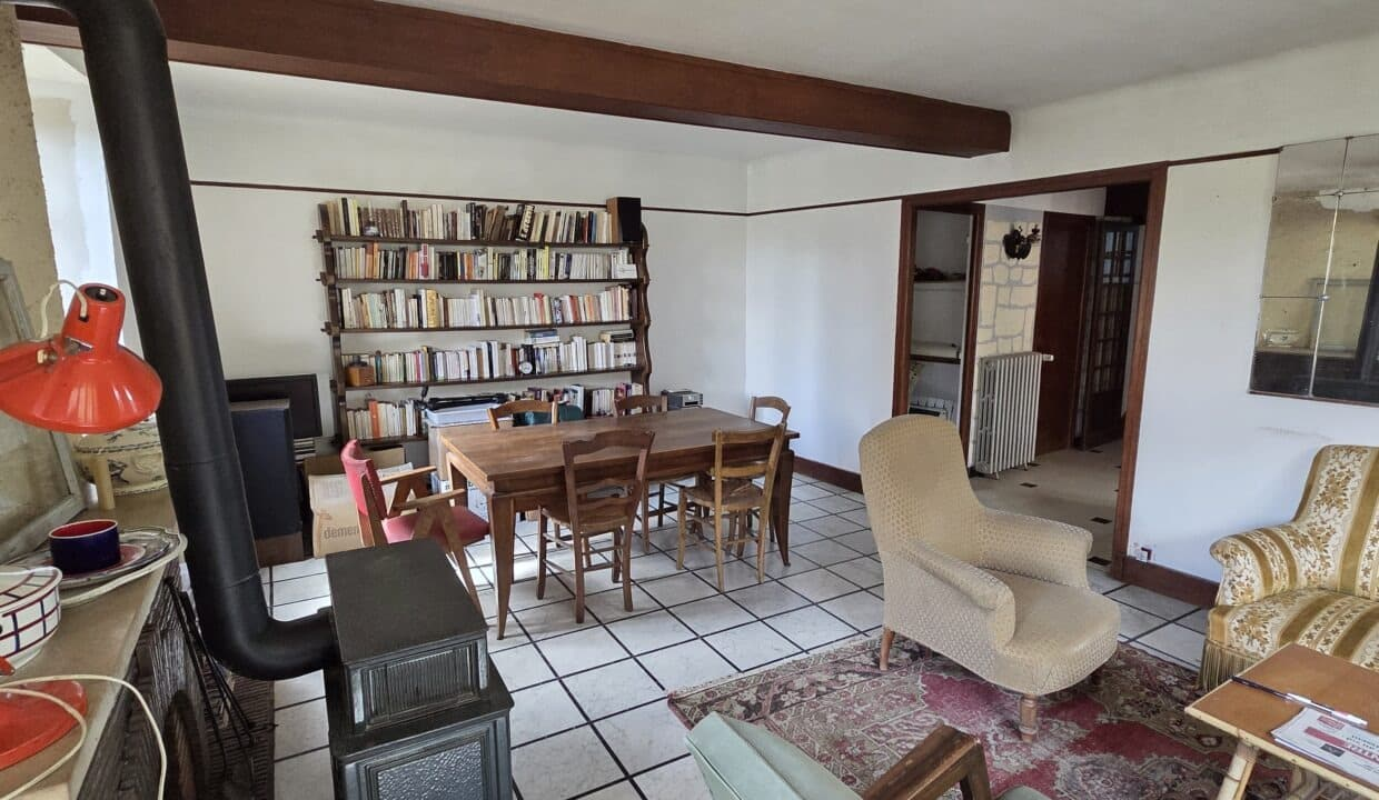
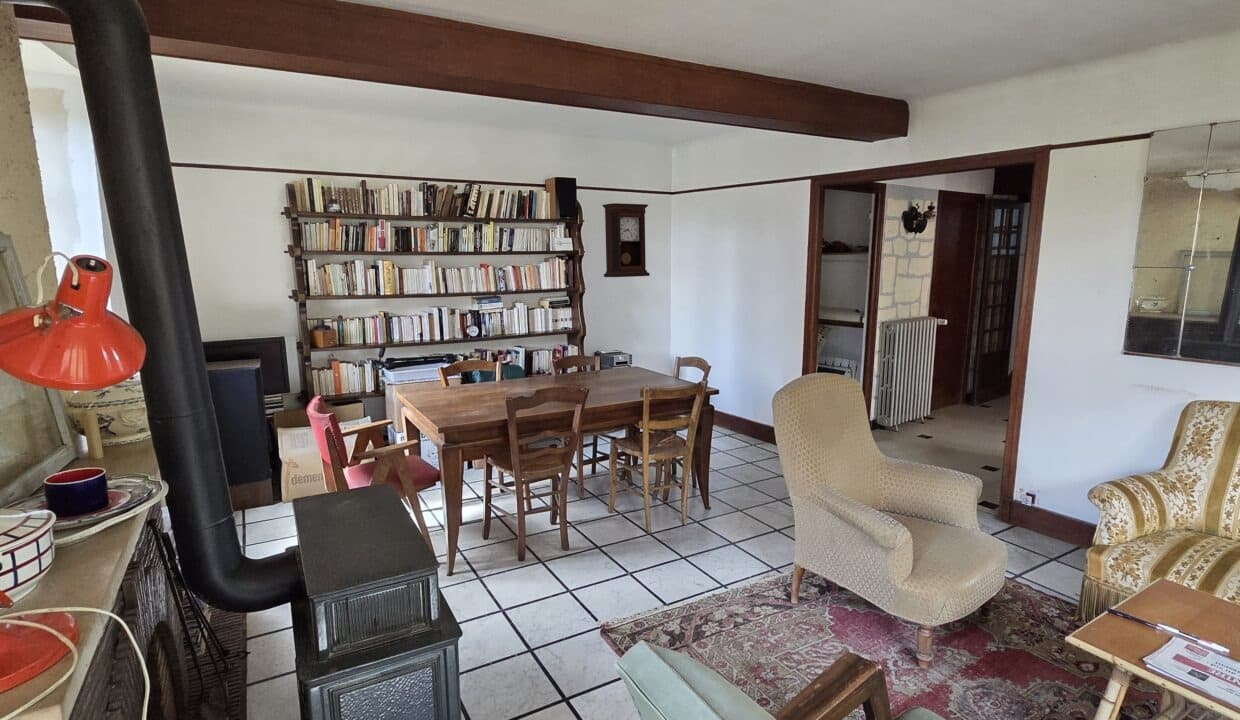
+ pendulum clock [601,202,651,278]
